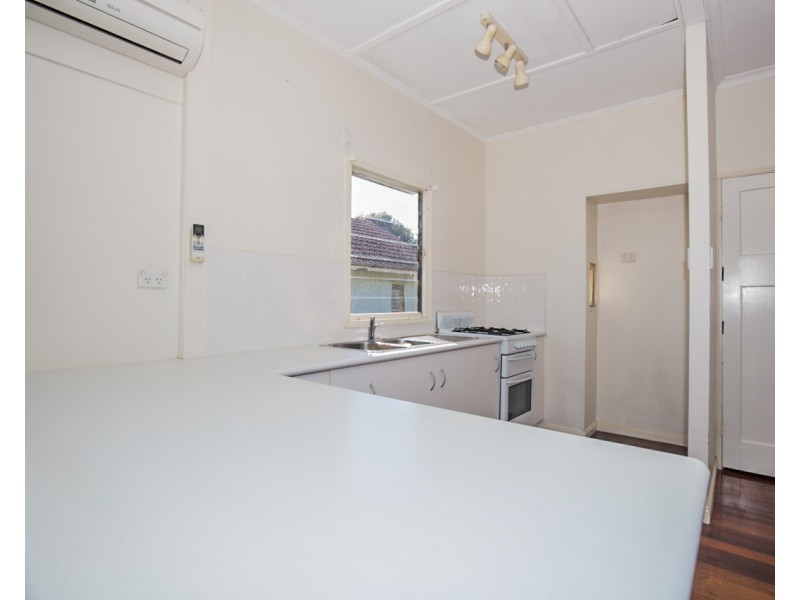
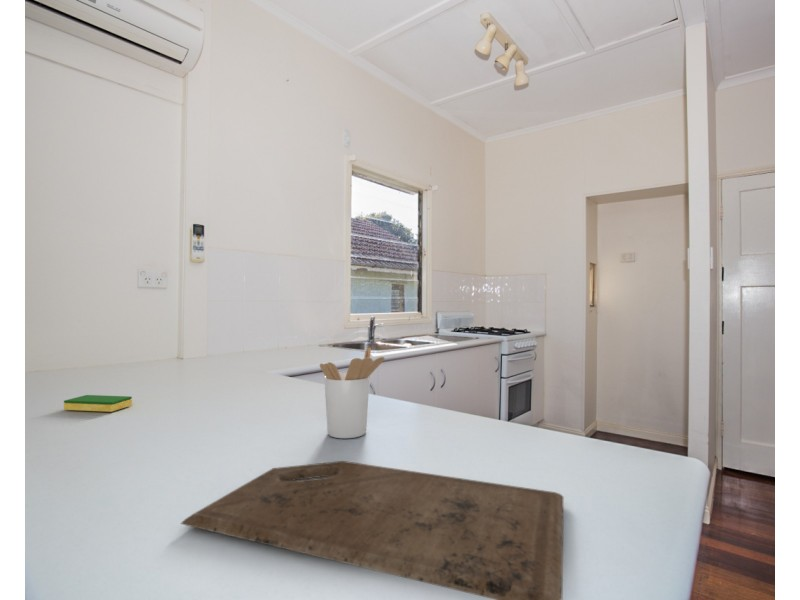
+ cutting board [180,460,564,600]
+ utensil holder [319,347,385,439]
+ dish sponge [63,394,133,413]
